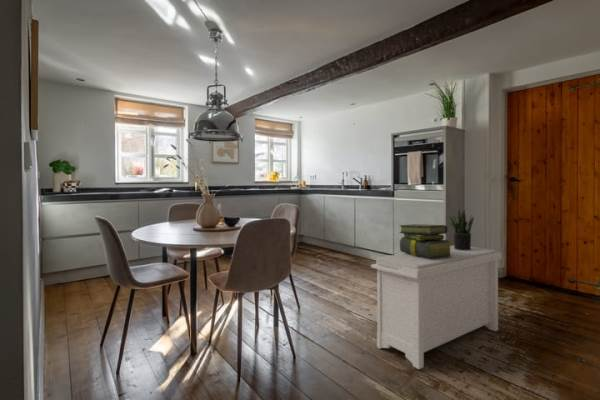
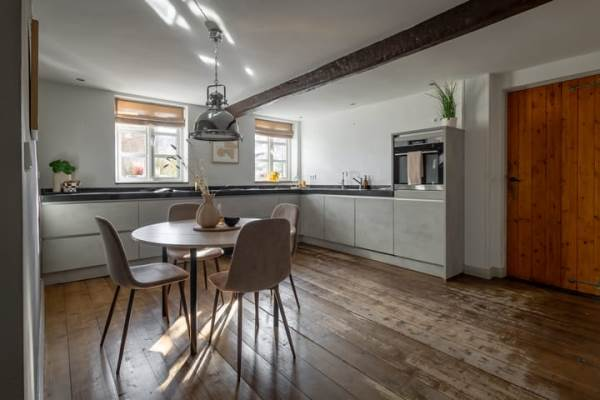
- bench [370,244,503,370]
- potted plant [444,208,475,250]
- stack of books [398,223,453,259]
